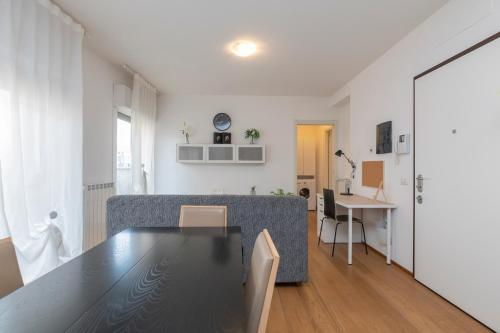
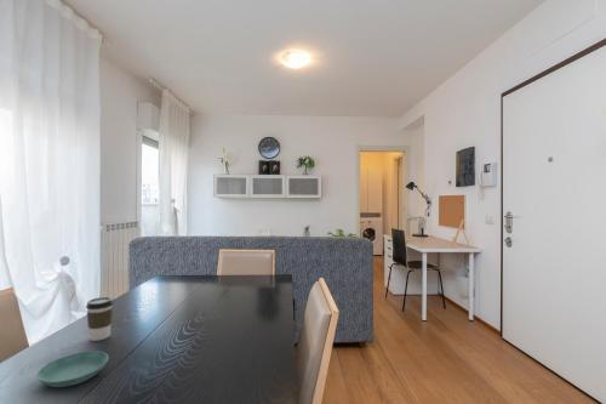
+ saucer [35,349,109,388]
+ coffee cup [85,296,115,342]
